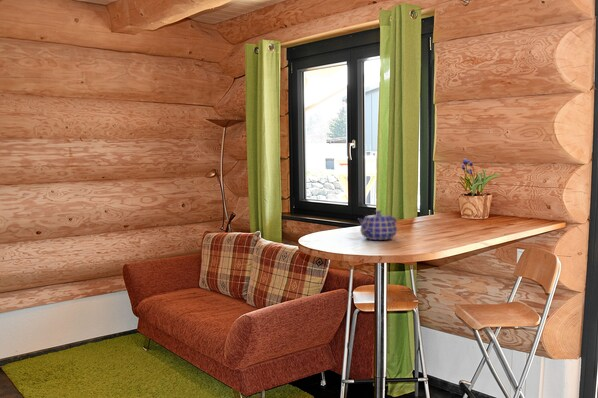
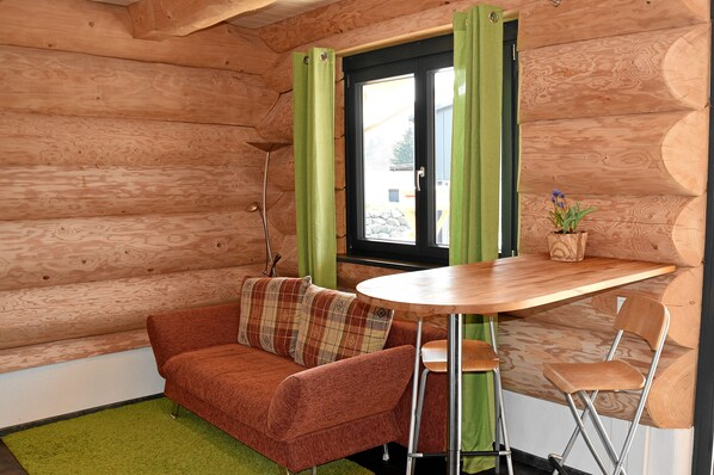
- teapot [357,209,398,241]
